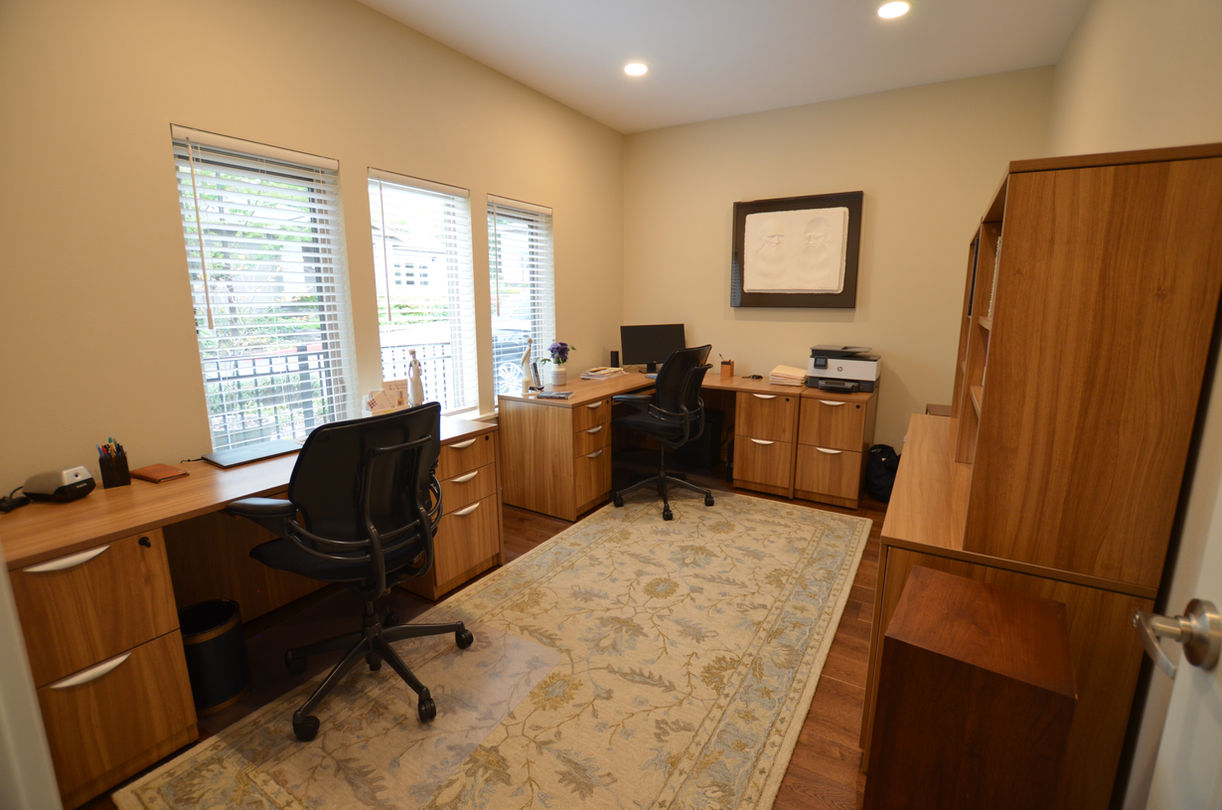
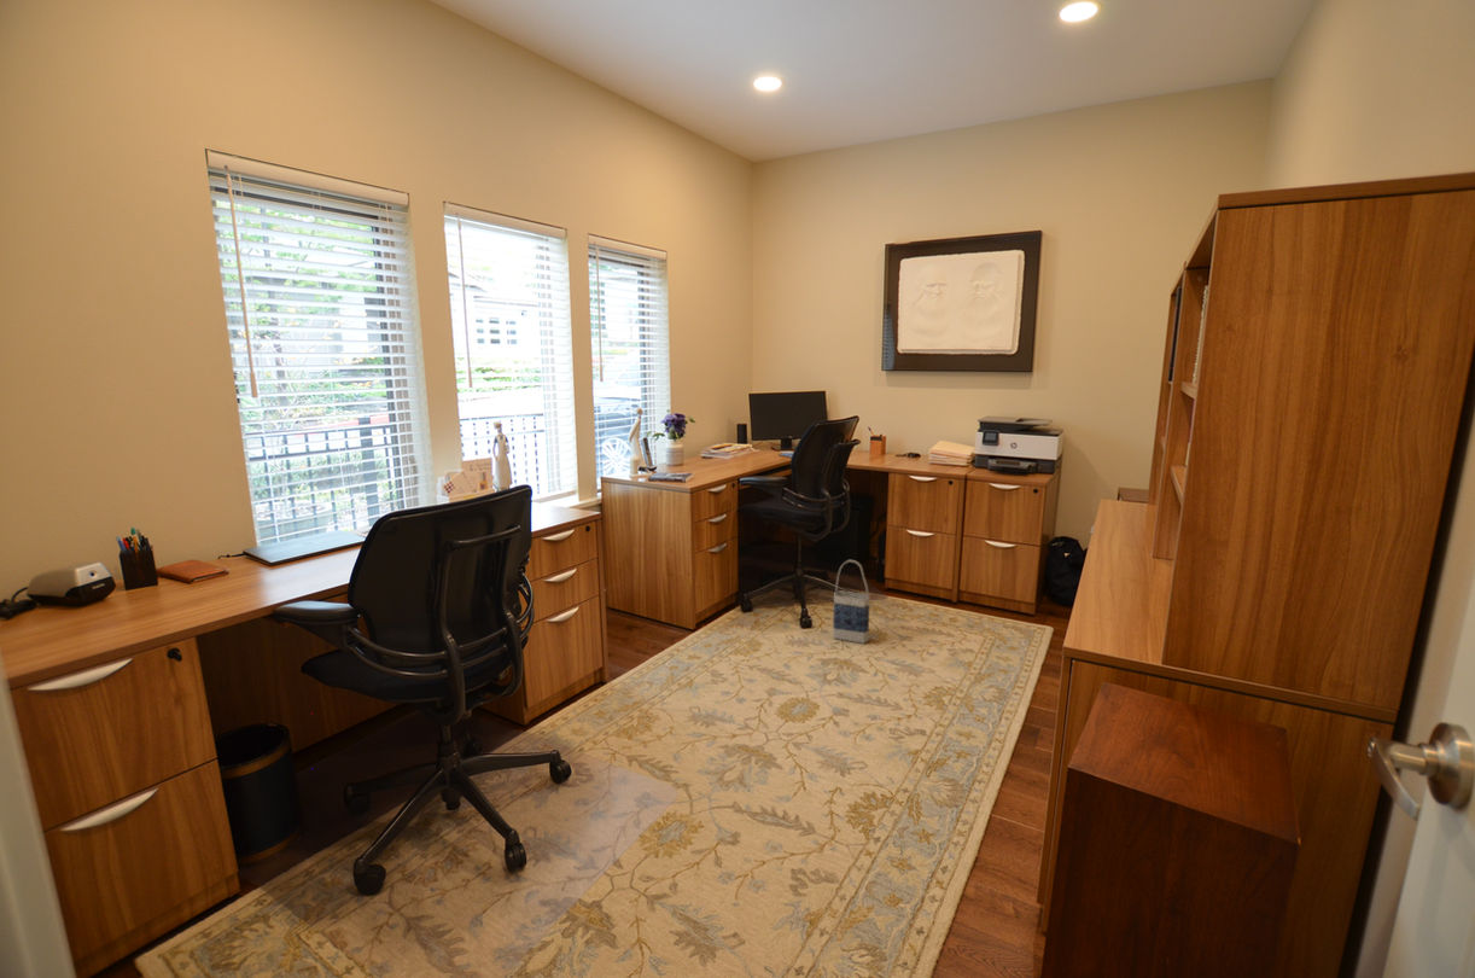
+ bag [832,559,871,645]
